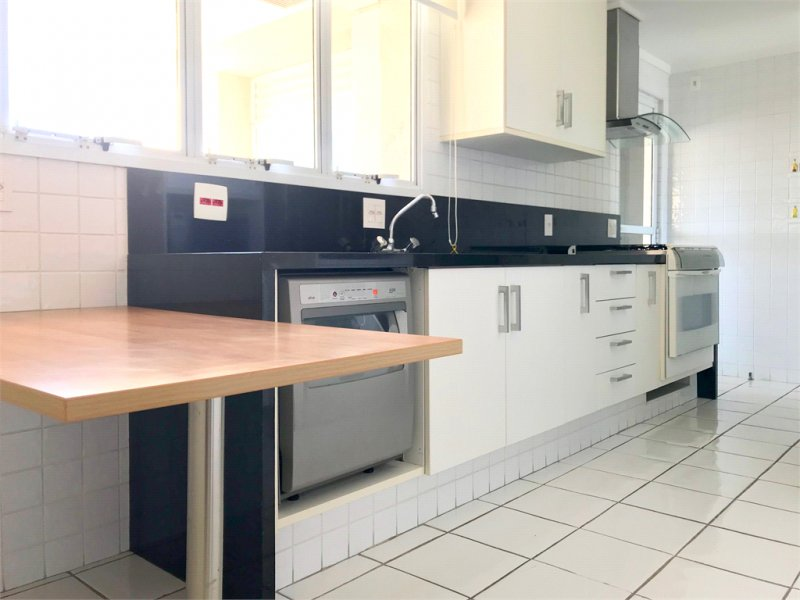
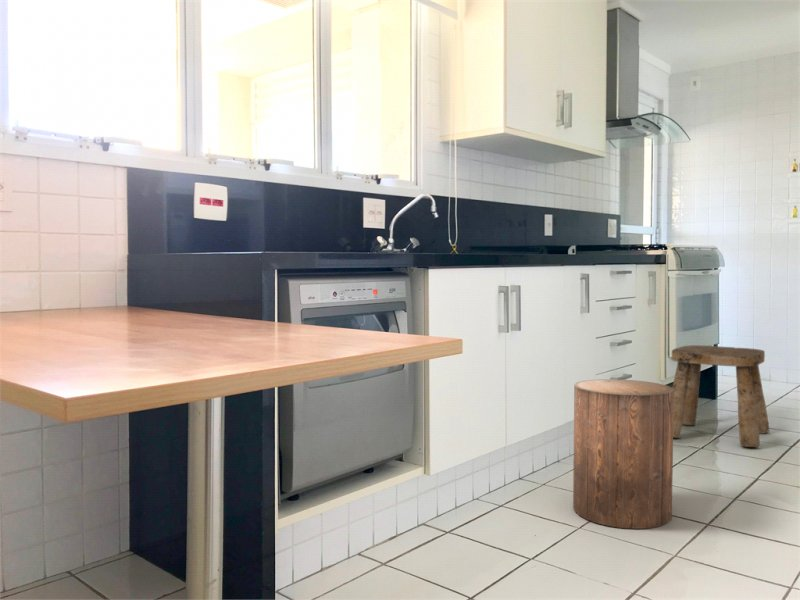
+ stool [572,378,674,530]
+ stool [671,344,771,448]
